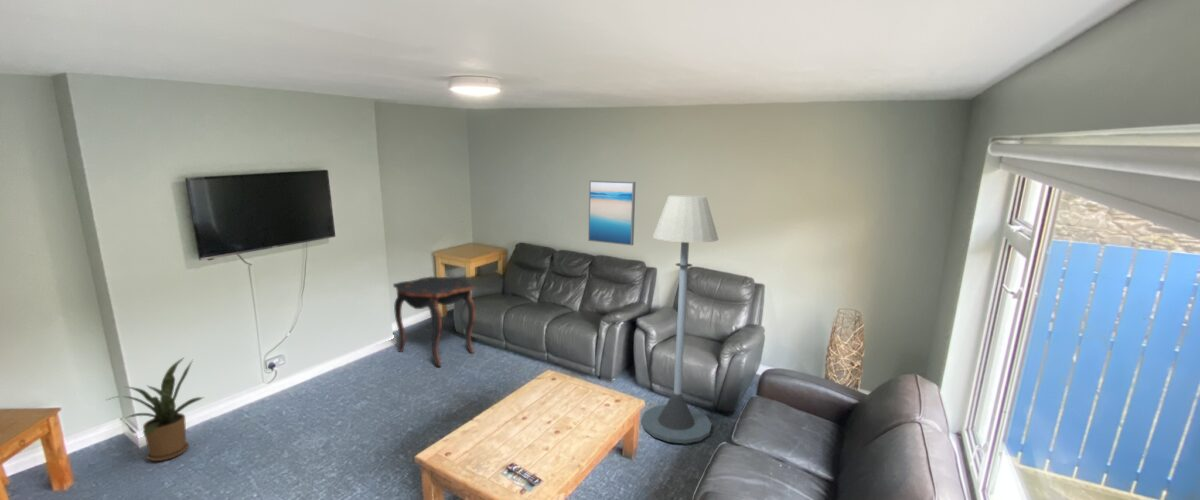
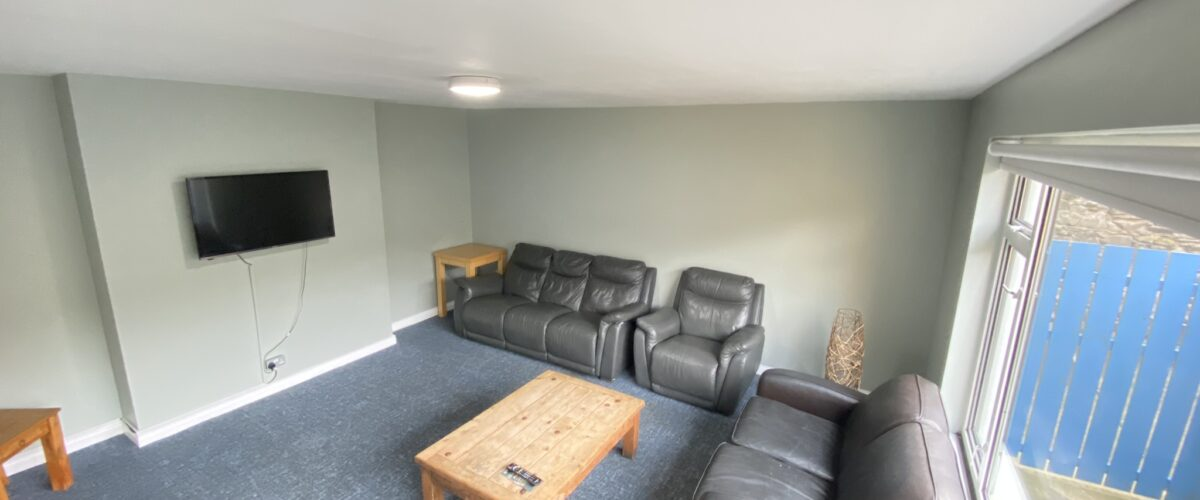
- side table [392,276,476,367]
- floor lamp [640,194,720,444]
- house plant [104,357,204,462]
- wall art [587,180,637,247]
